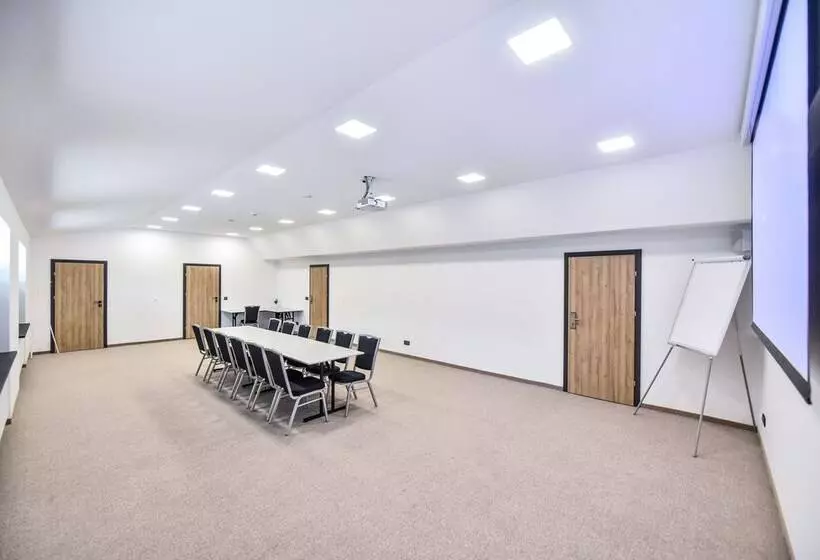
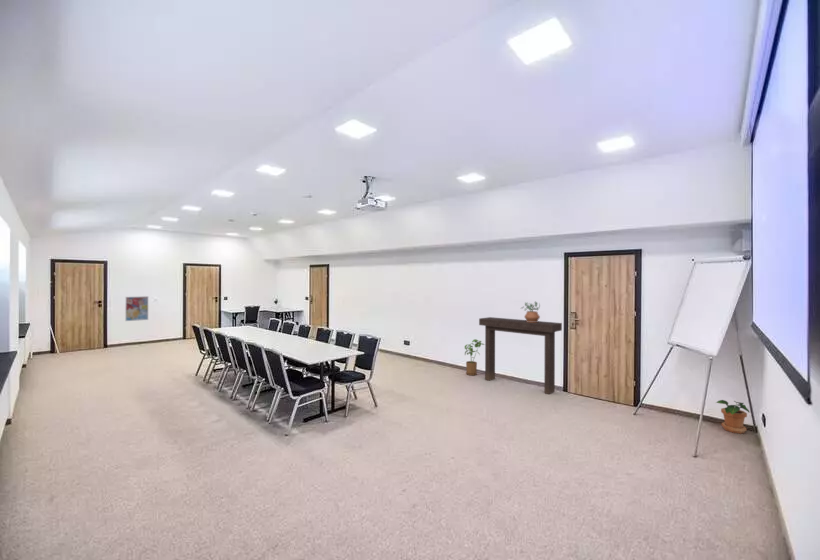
+ console table [478,316,563,395]
+ house plant [464,338,485,376]
+ wall art [124,295,149,322]
+ potted plant [520,301,541,322]
+ potted plant [715,399,751,434]
